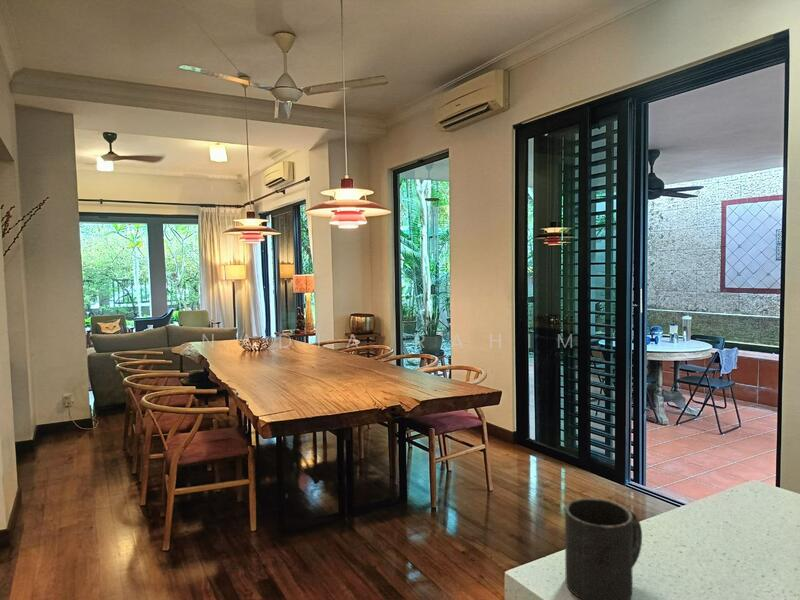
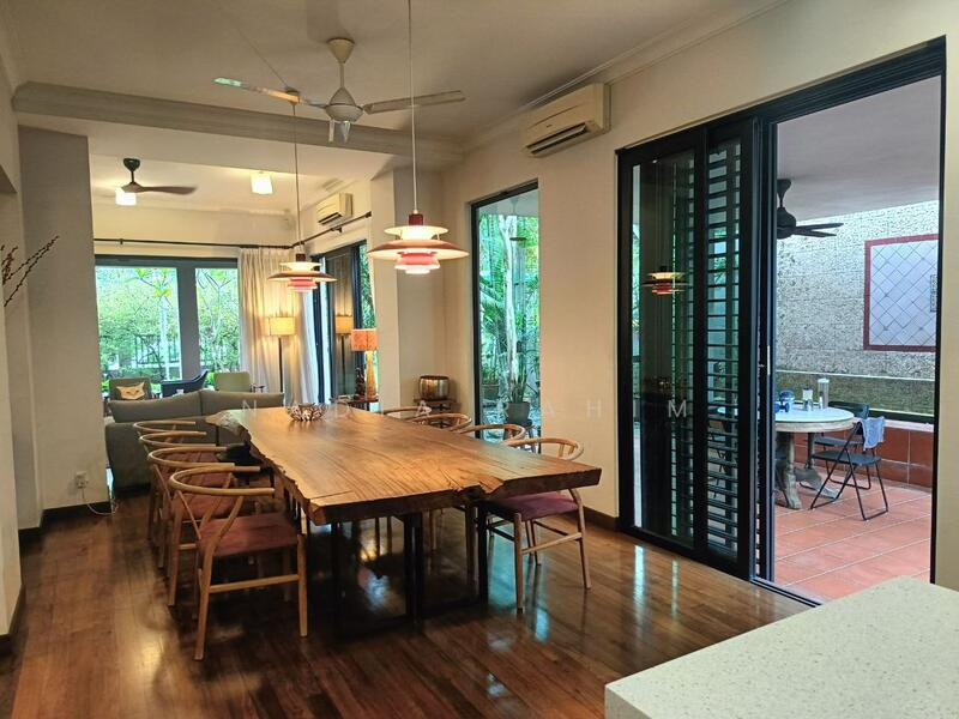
- mug [564,498,643,600]
